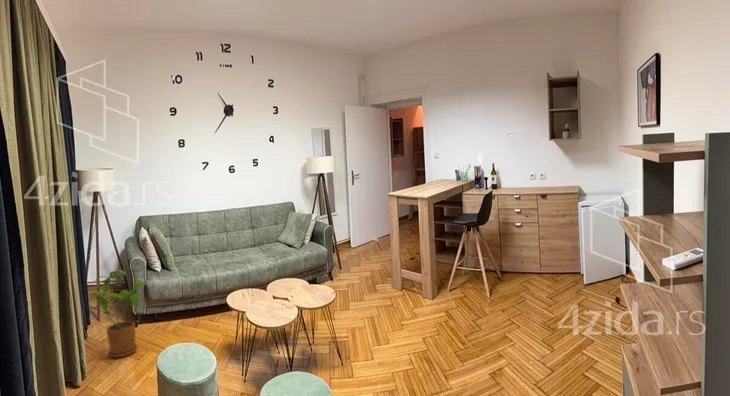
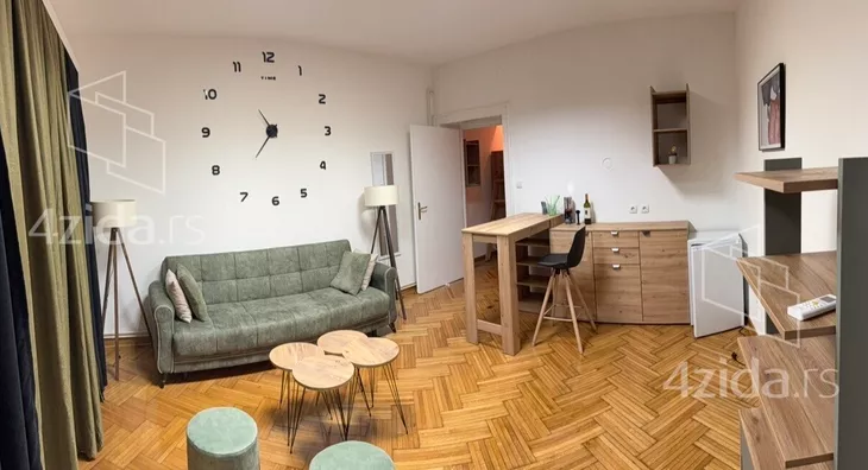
- house plant [90,269,148,358]
